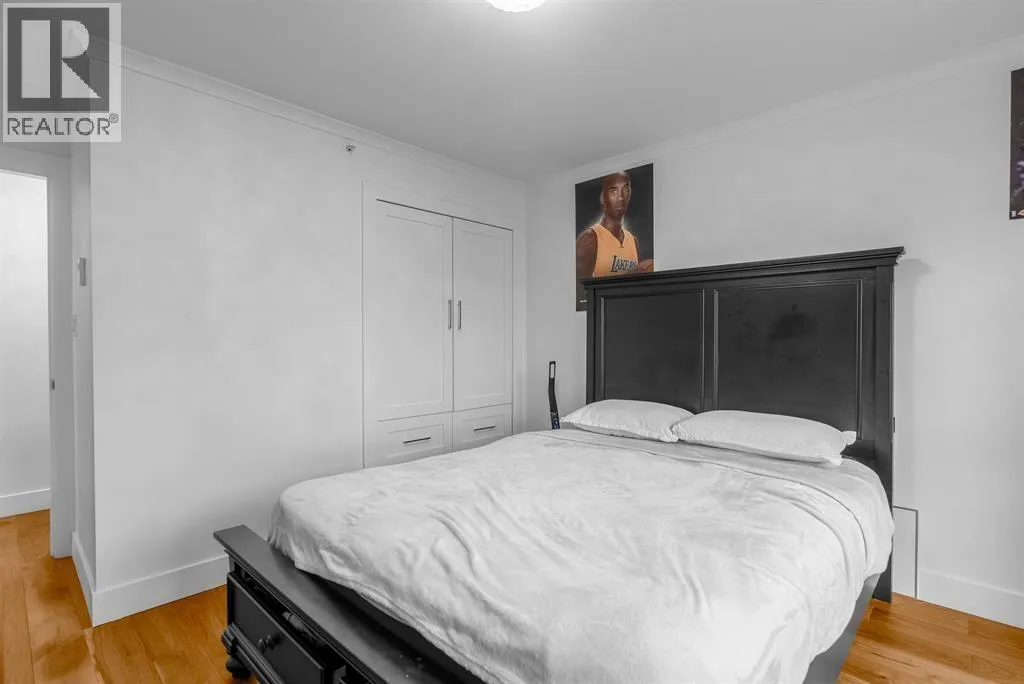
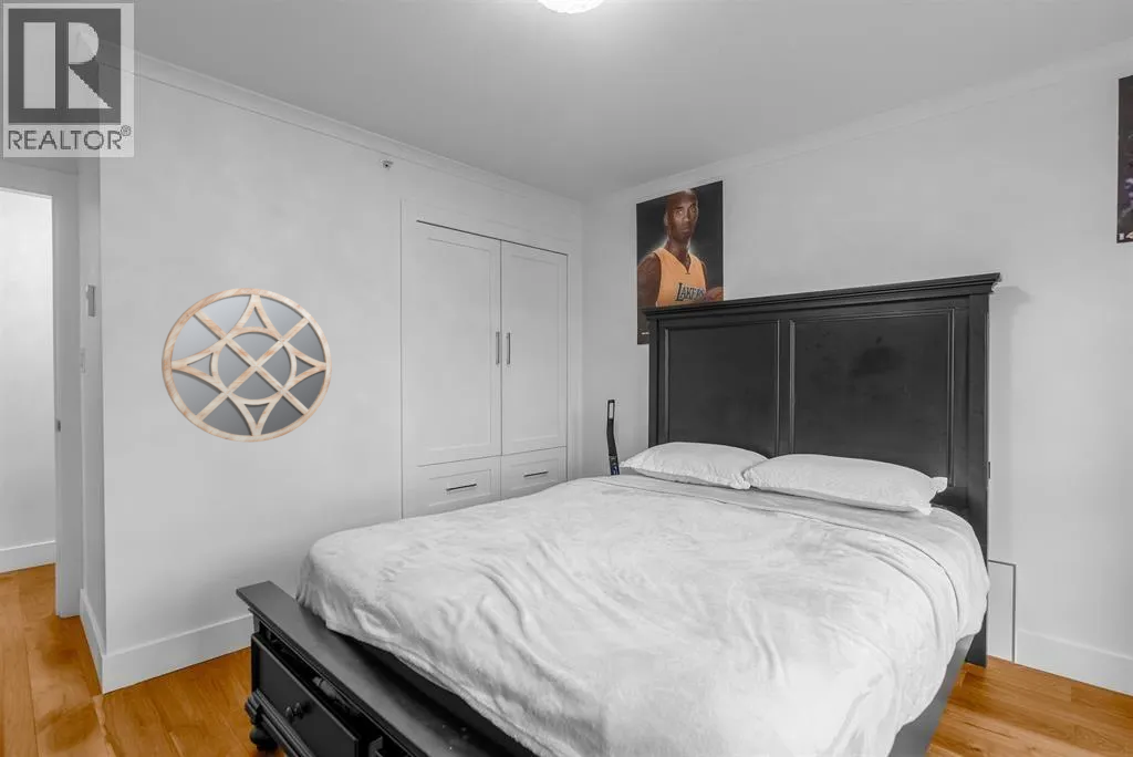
+ home mirror [160,287,333,443]
